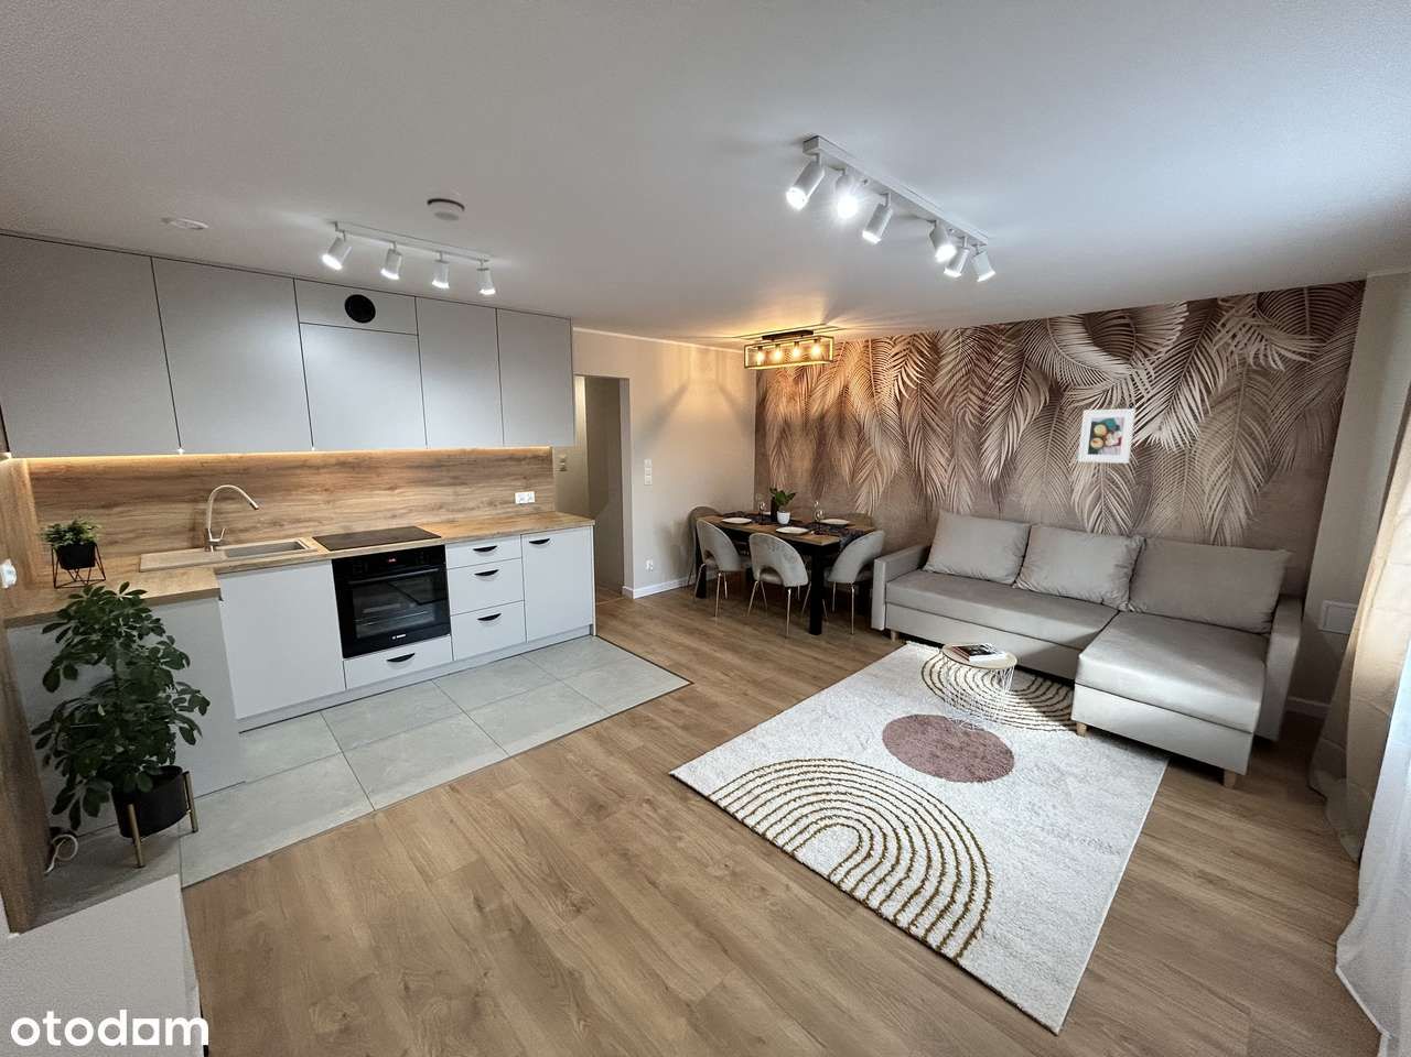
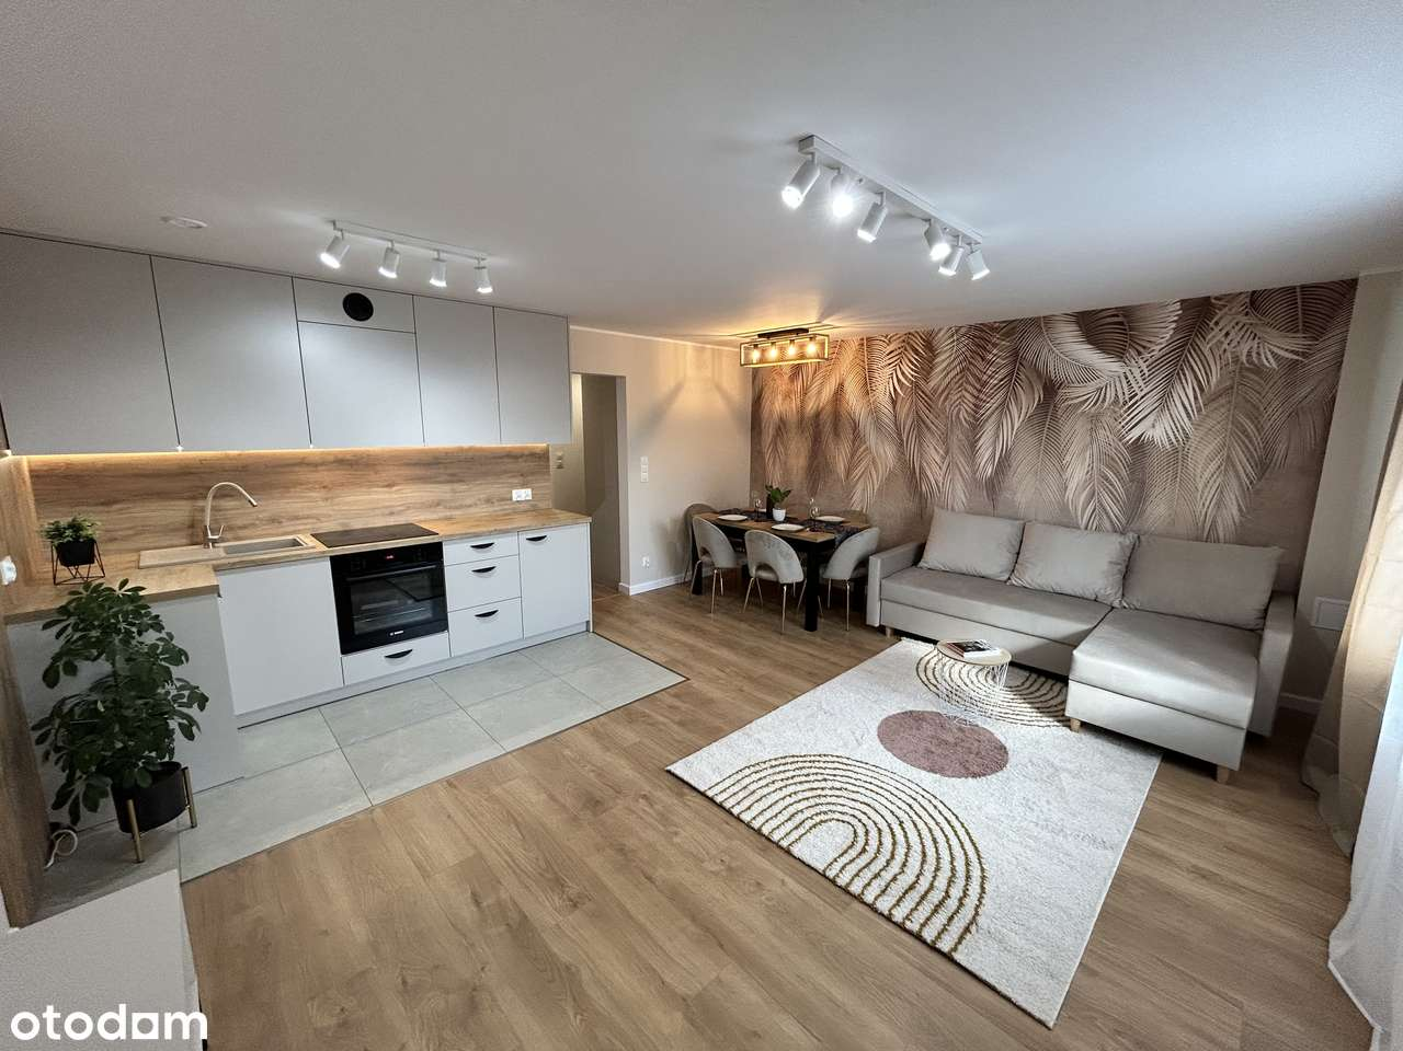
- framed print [1077,407,1137,464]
- smoke detector [426,188,467,222]
